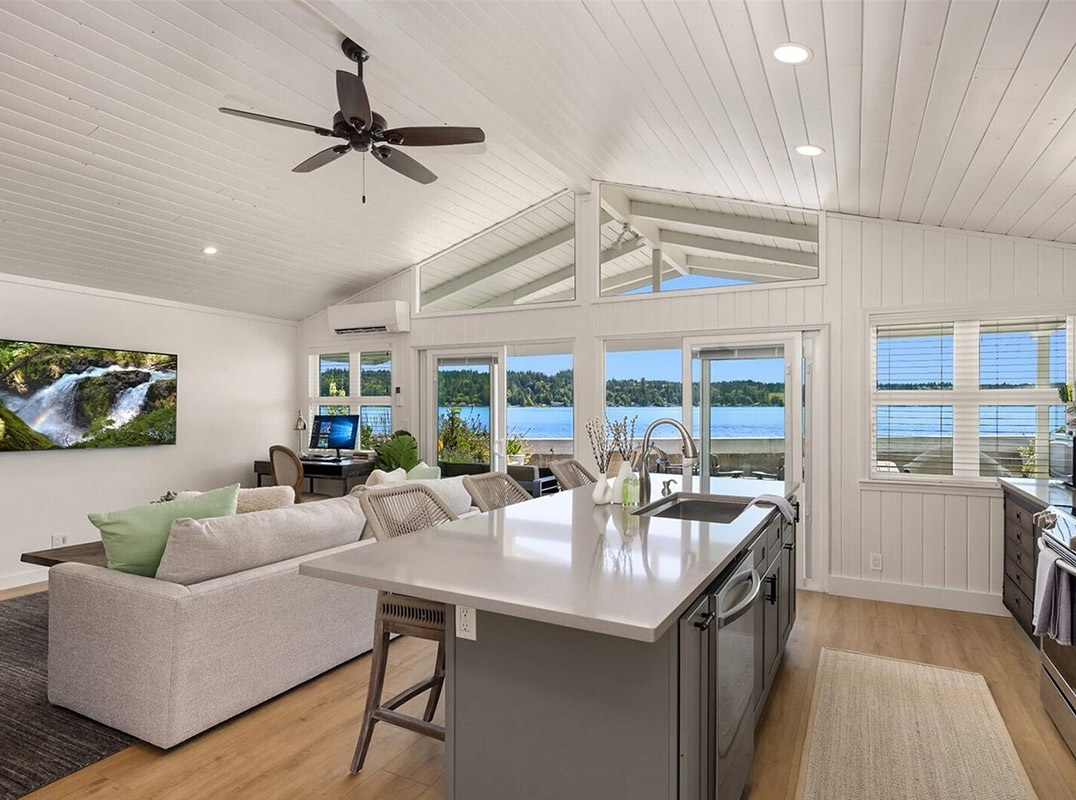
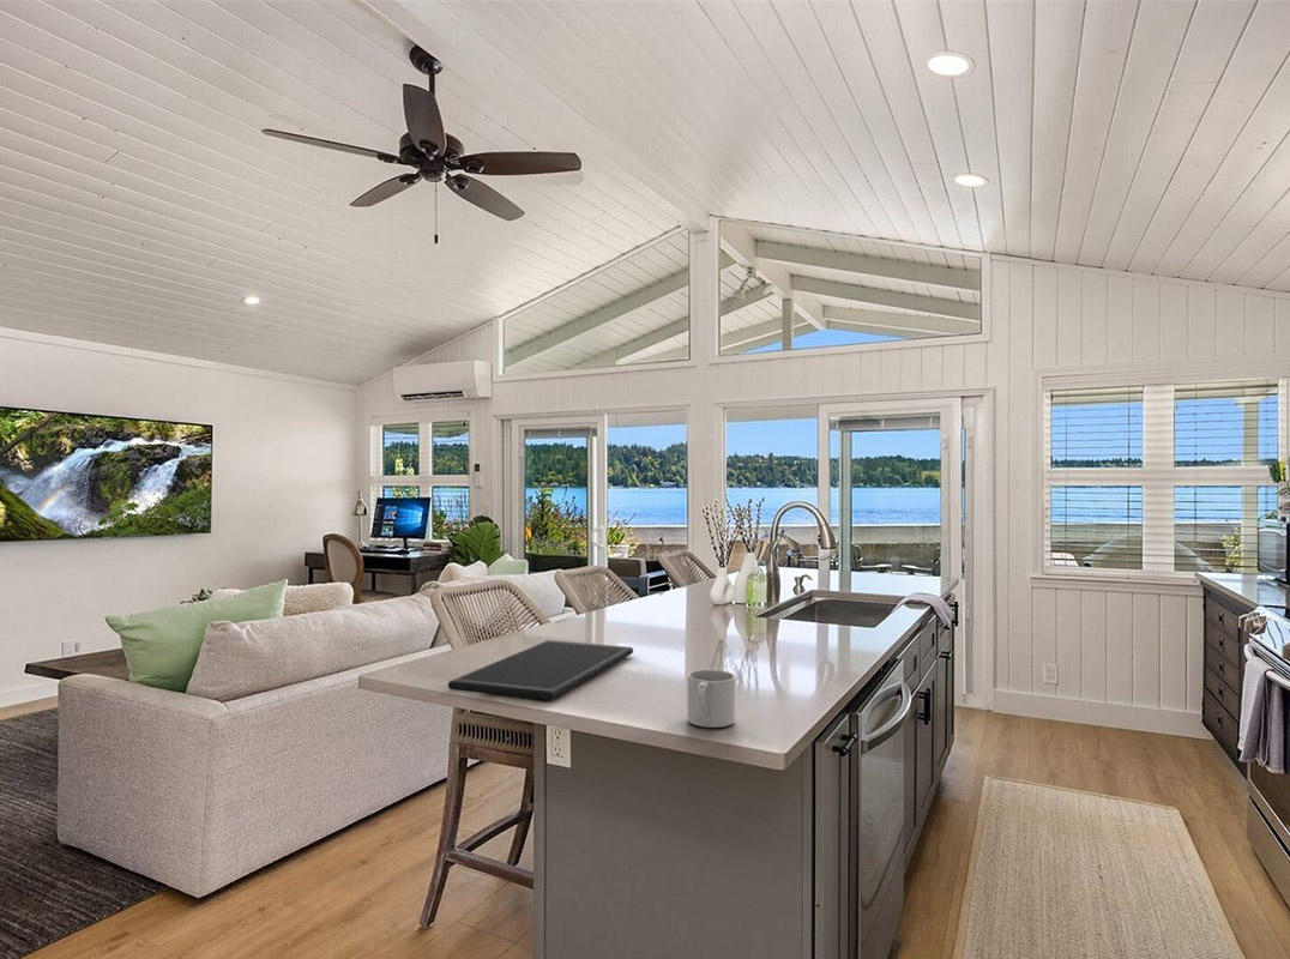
+ mug [686,669,737,729]
+ cutting board [447,639,634,701]
